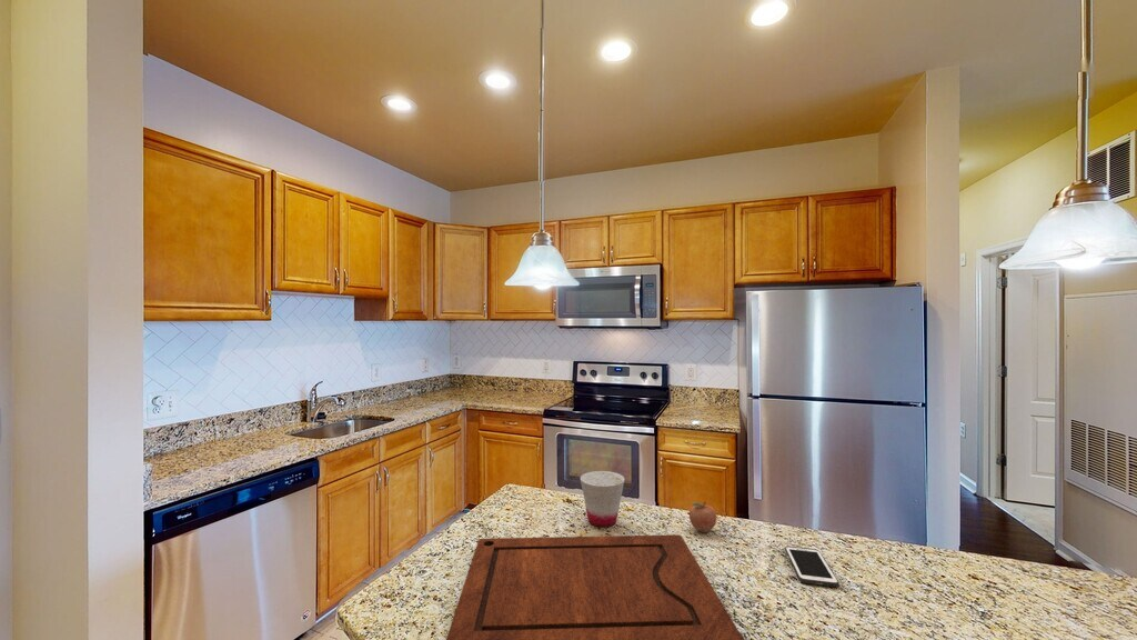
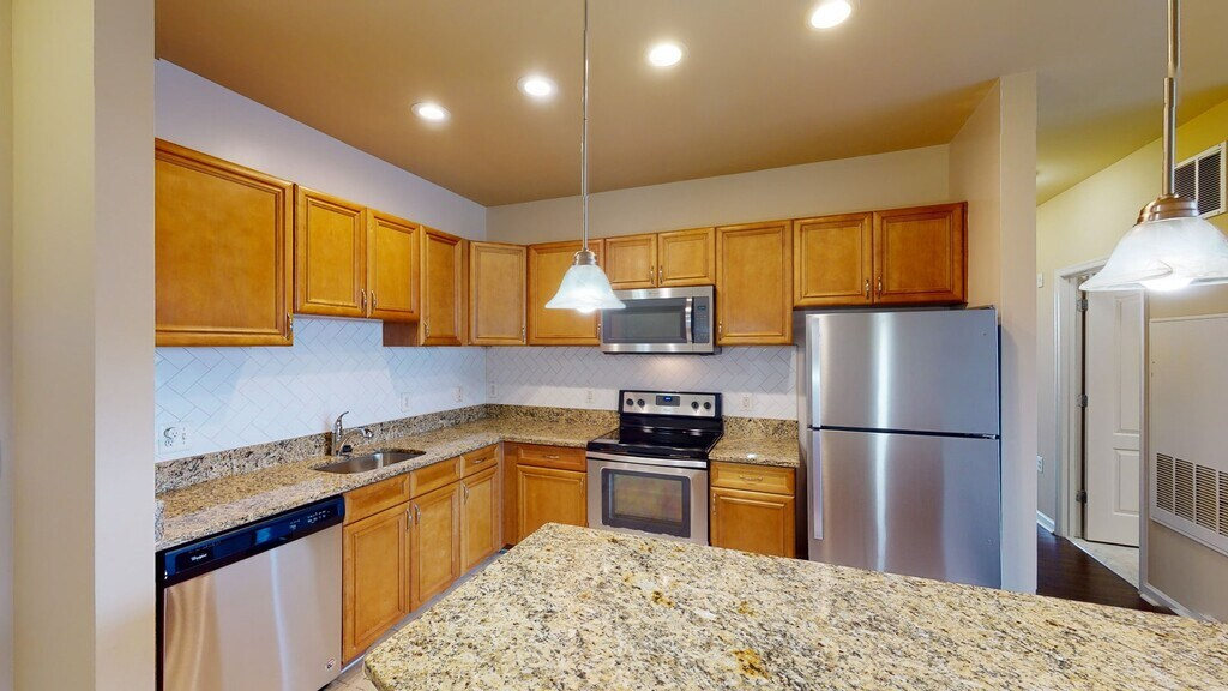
- cell phone [784,546,839,588]
- cutting board [445,533,745,640]
- cup [580,470,625,528]
- fruit [688,500,717,533]
